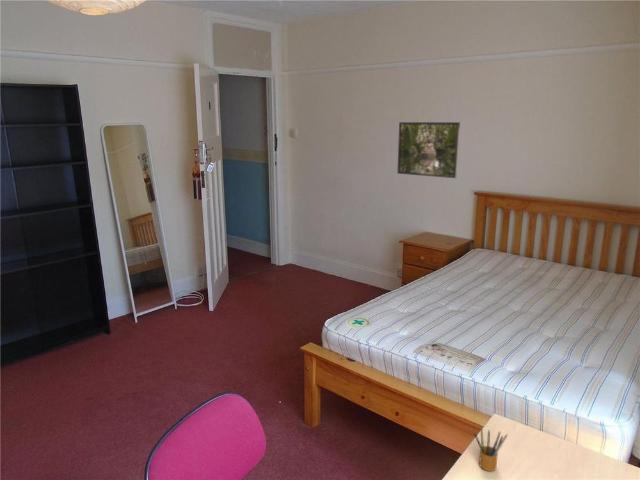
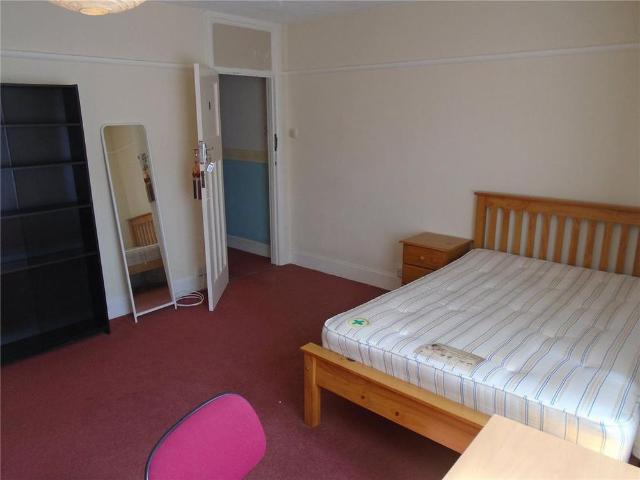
- pencil box [473,426,508,472]
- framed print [396,121,461,179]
